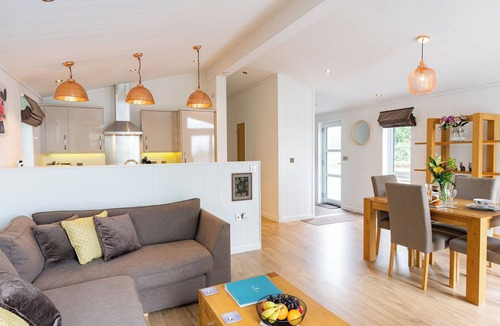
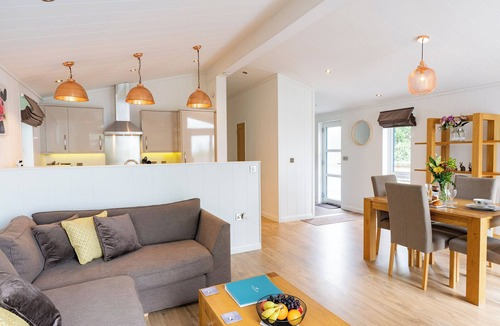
- wall art [230,171,253,203]
